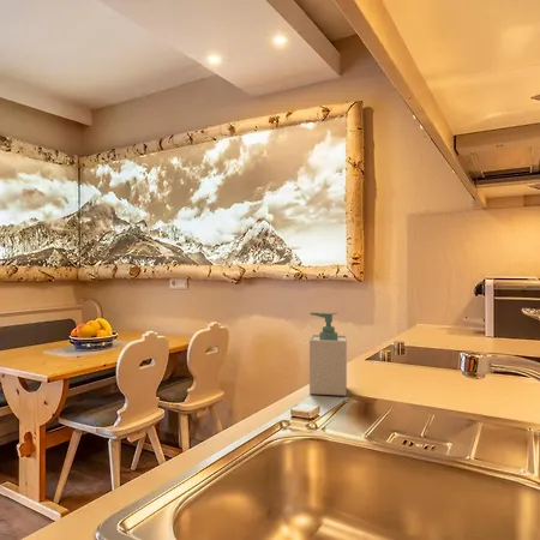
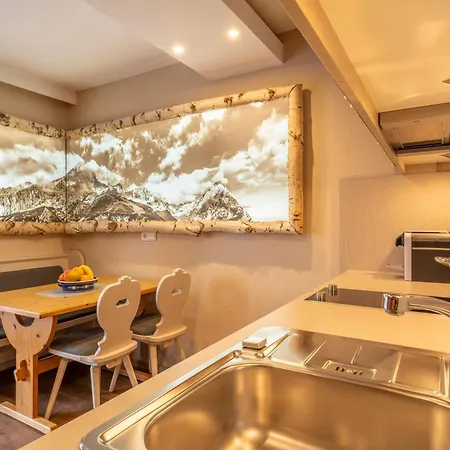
- soap bottle [308,311,348,397]
